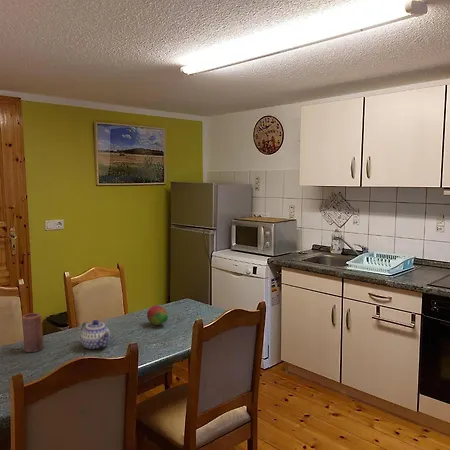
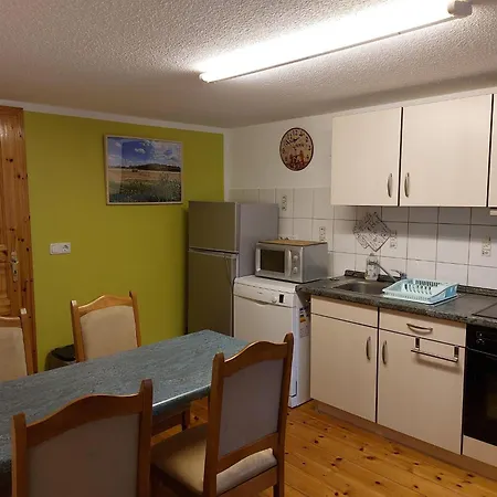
- fruit [146,304,169,326]
- candle [21,312,44,353]
- teapot [80,319,111,351]
